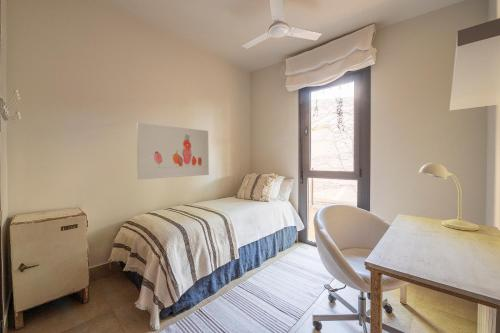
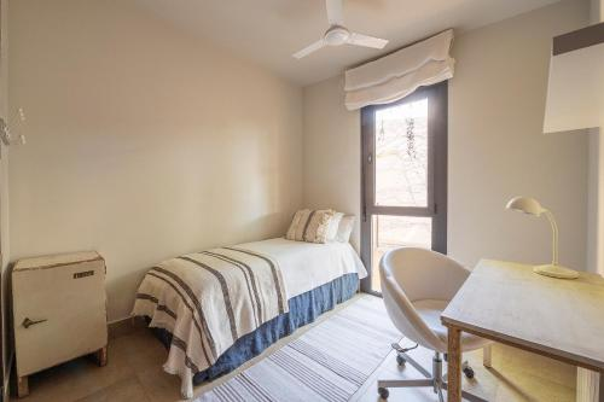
- wall art [136,122,210,180]
